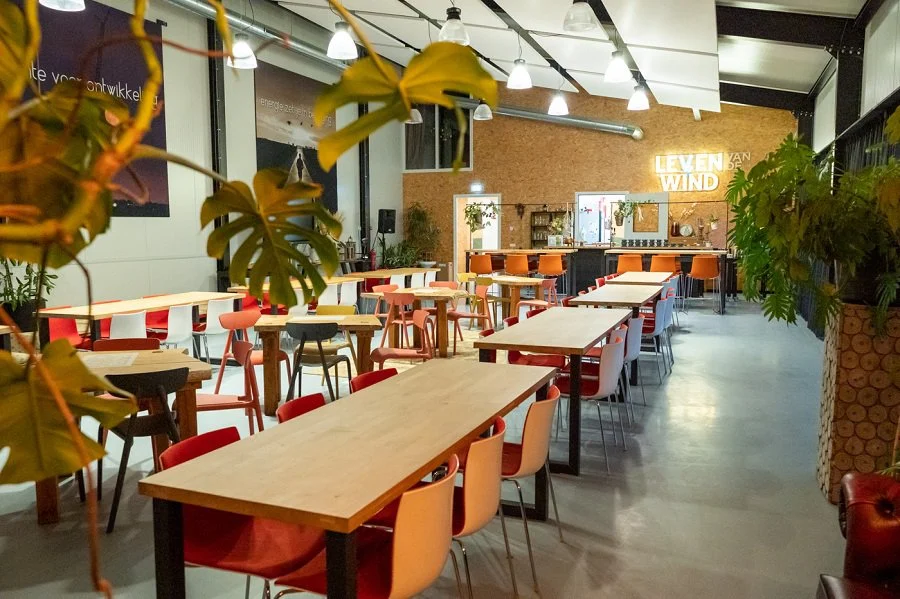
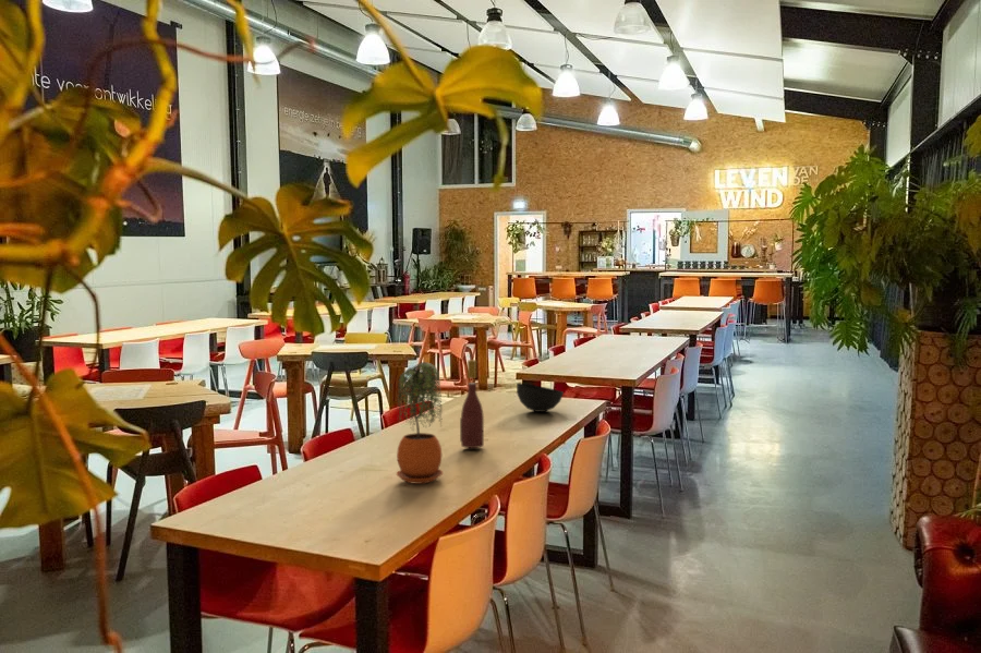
+ wine bottle [459,359,485,449]
+ potted plant [396,361,444,485]
+ bowl [516,383,565,413]
